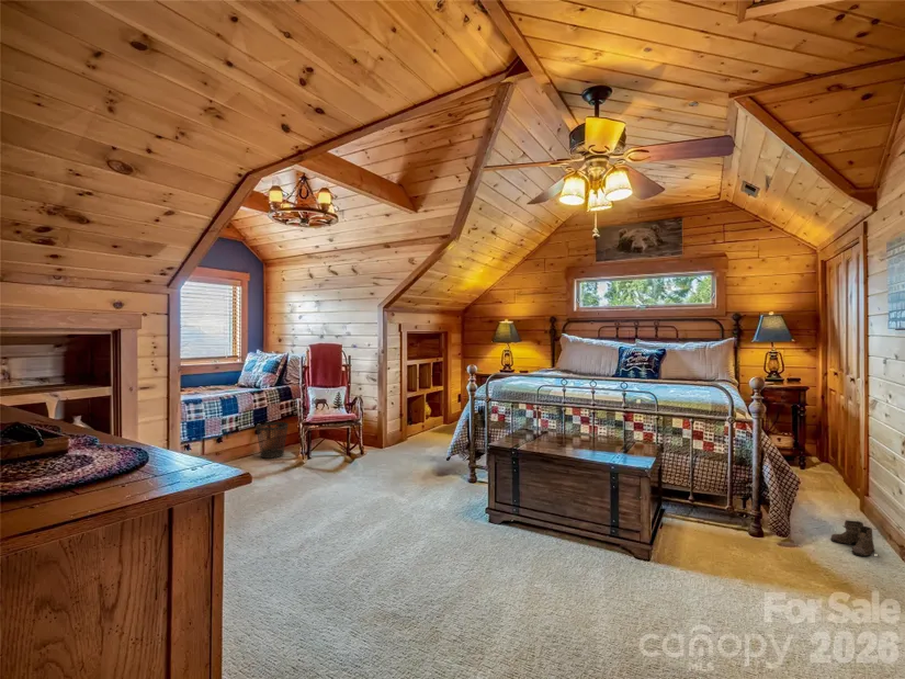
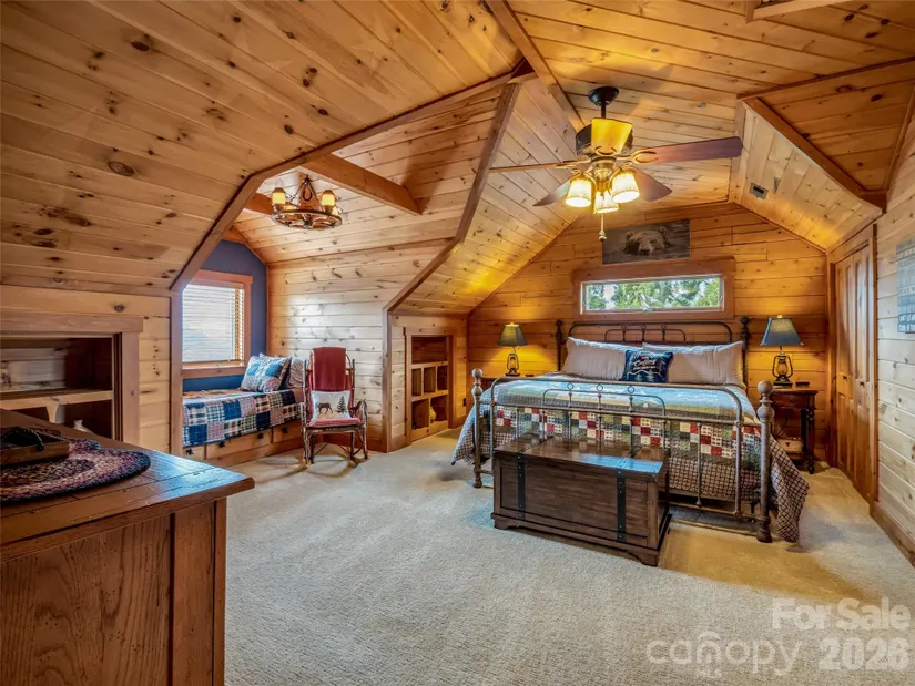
- boots [829,519,882,558]
- wastebasket [254,421,290,460]
